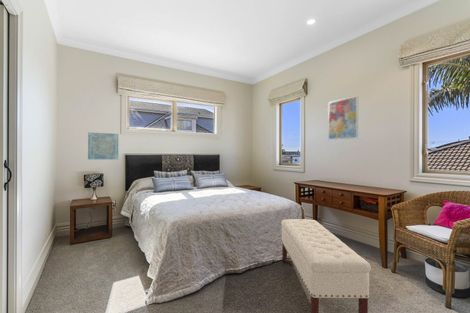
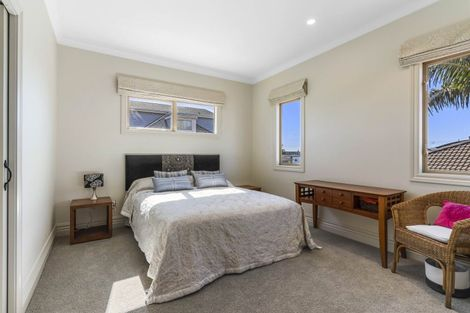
- bench [280,218,372,313]
- wall art [327,95,359,141]
- wall art [87,131,119,160]
